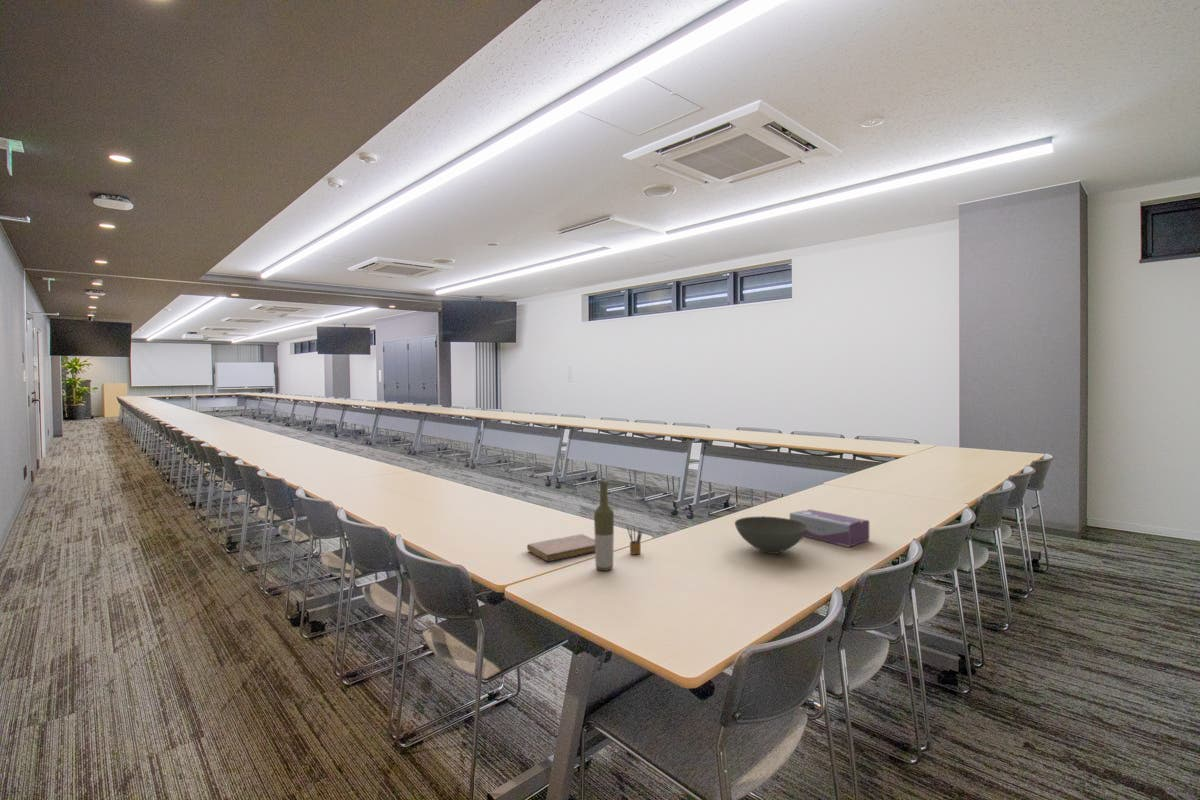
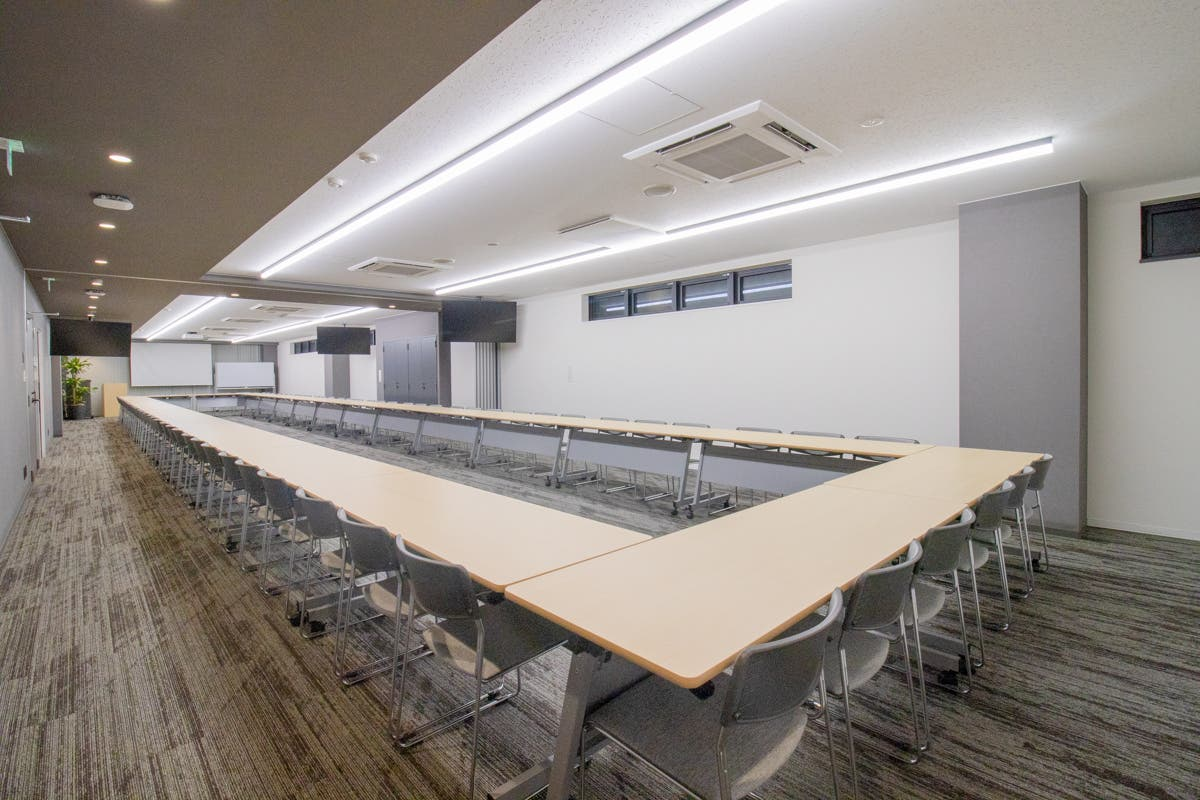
- tissue box [789,508,870,548]
- bottle [593,481,615,571]
- pencil box [626,526,644,555]
- bowl [734,516,807,555]
- notebook [526,533,595,562]
